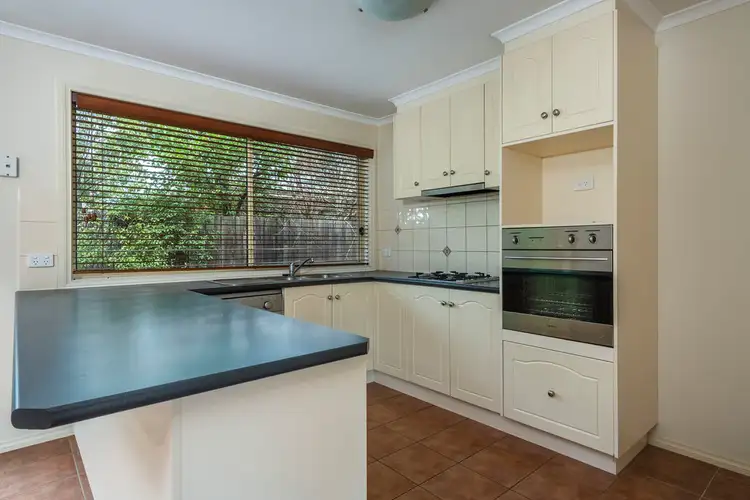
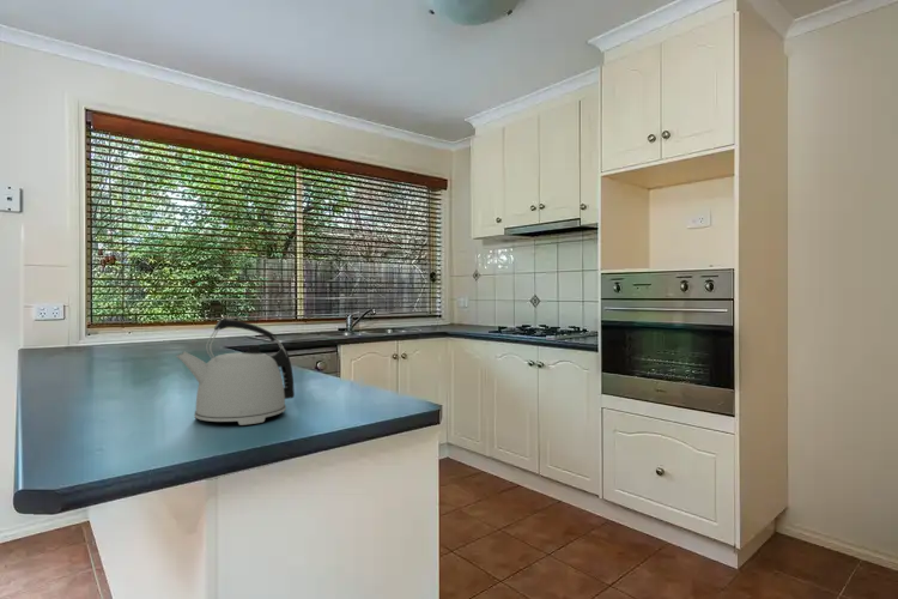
+ kettle [175,317,296,426]
